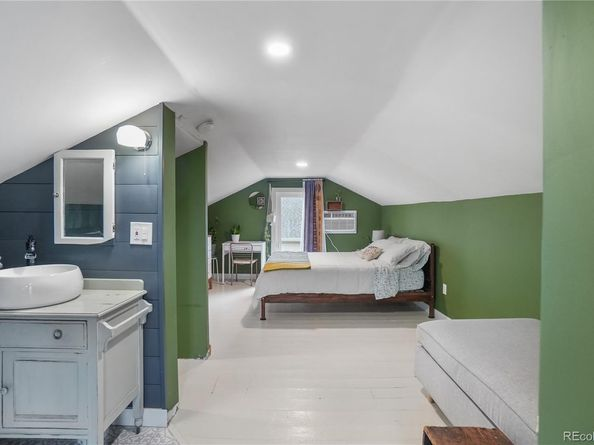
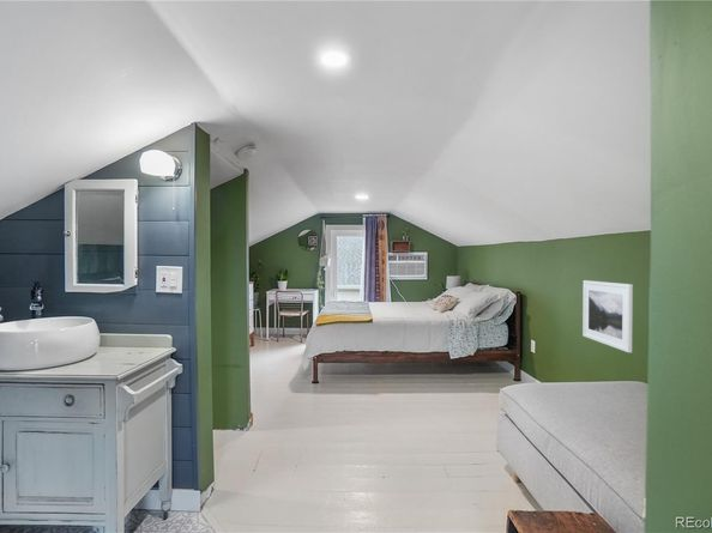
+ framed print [581,279,634,353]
